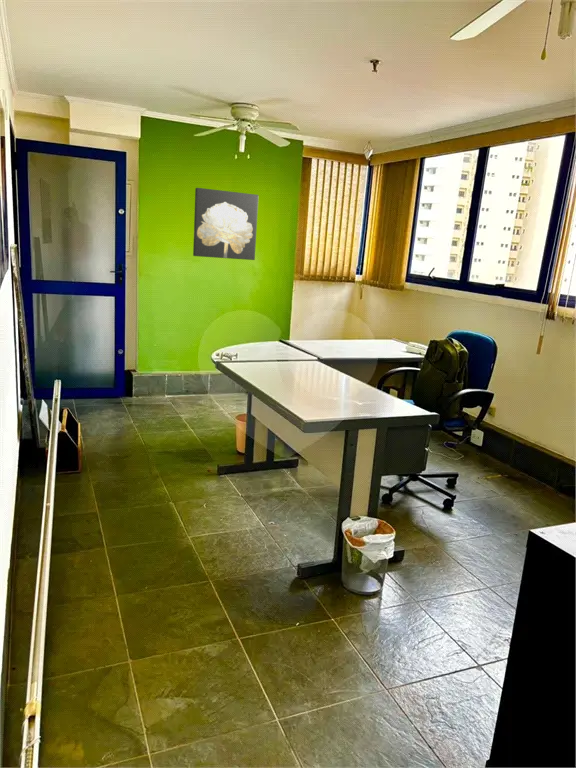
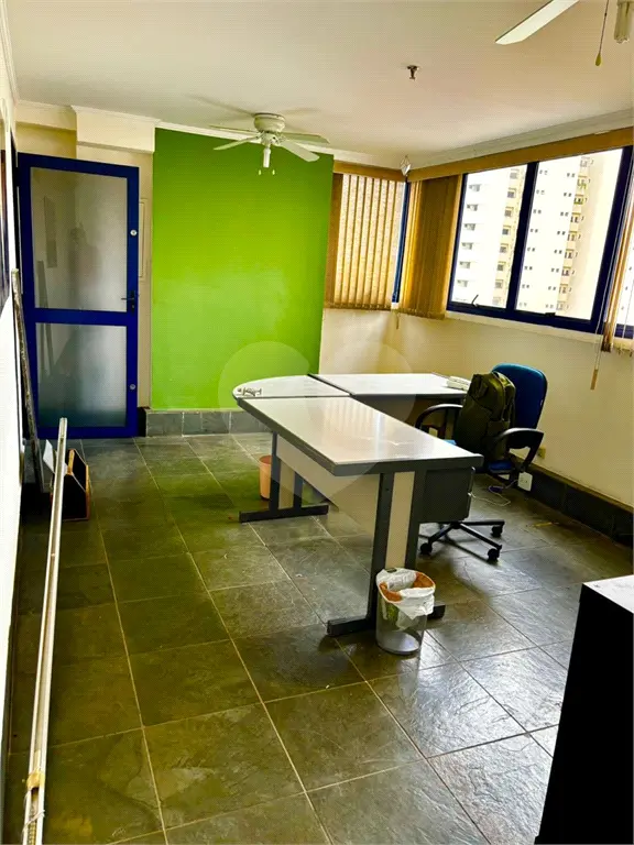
- wall art [192,187,259,261]
